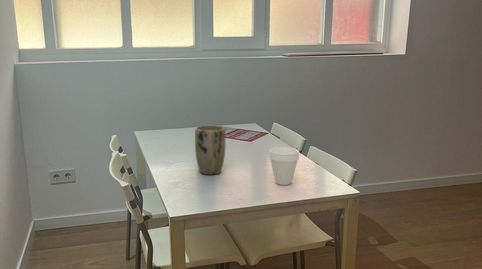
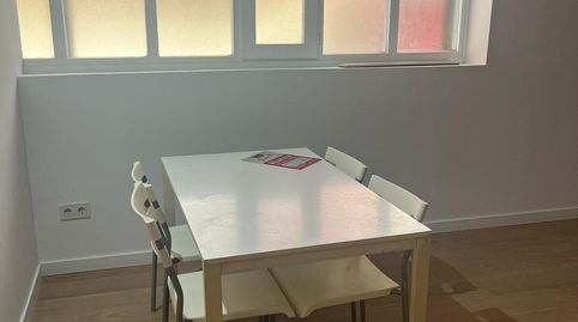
- cup [268,146,300,186]
- plant pot [194,124,226,175]
